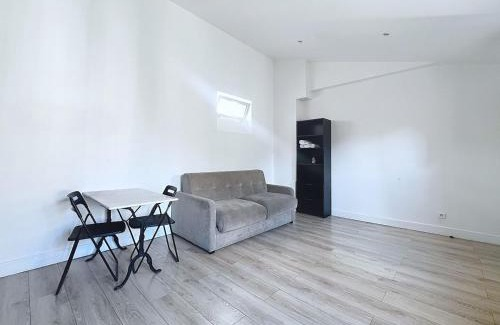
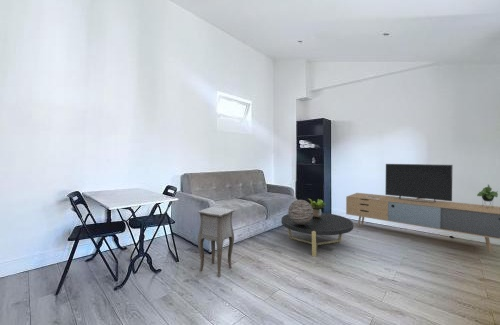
+ potted plant [307,197,328,217]
+ media console [345,163,500,254]
+ side table [195,206,235,278]
+ decorative sphere [287,199,313,225]
+ coffee table [280,212,354,258]
